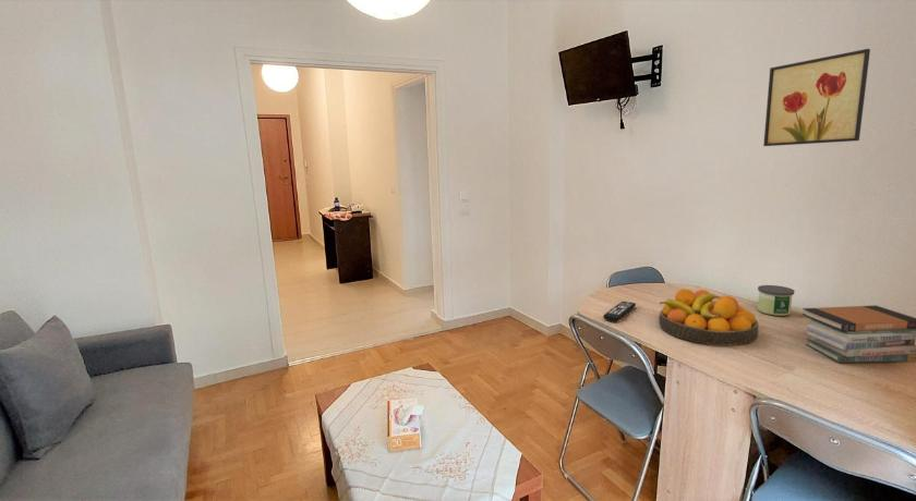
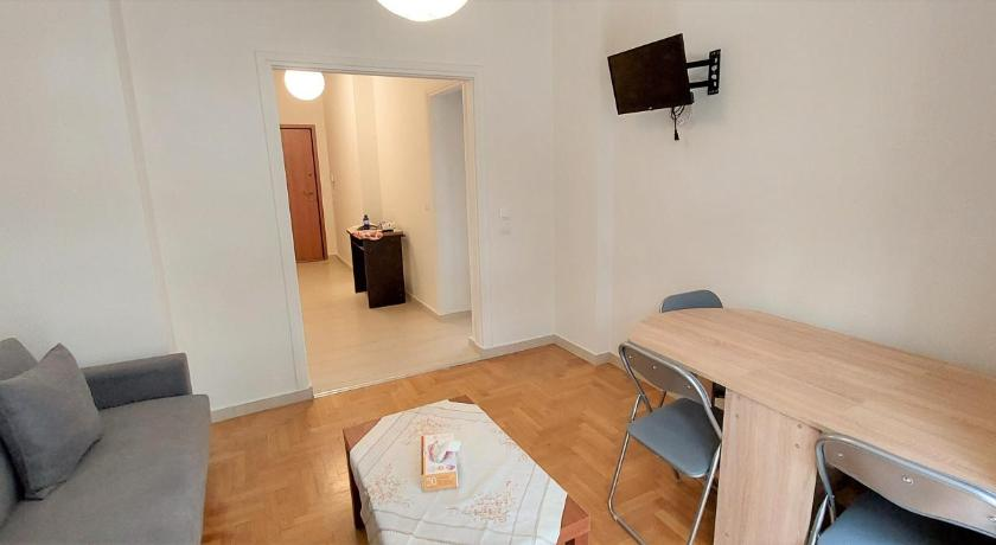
- wall art [762,48,871,147]
- candle [757,284,795,317]
- remote control [602,301,637,322]
- book stack [801,304,916,364]
- fruit bowl [658,288,759,346]
